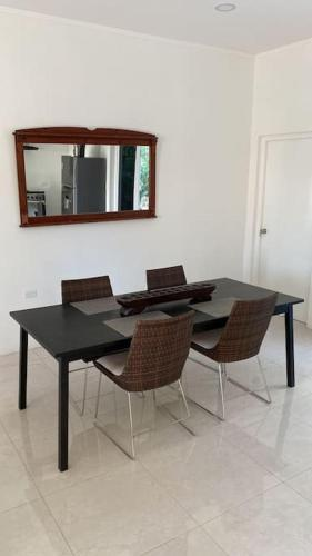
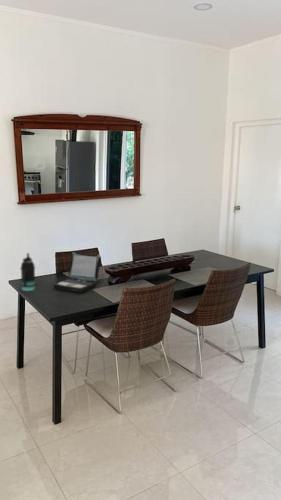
+ laptop [53,251,102,293]
+ bottle [19,252,37,292]
